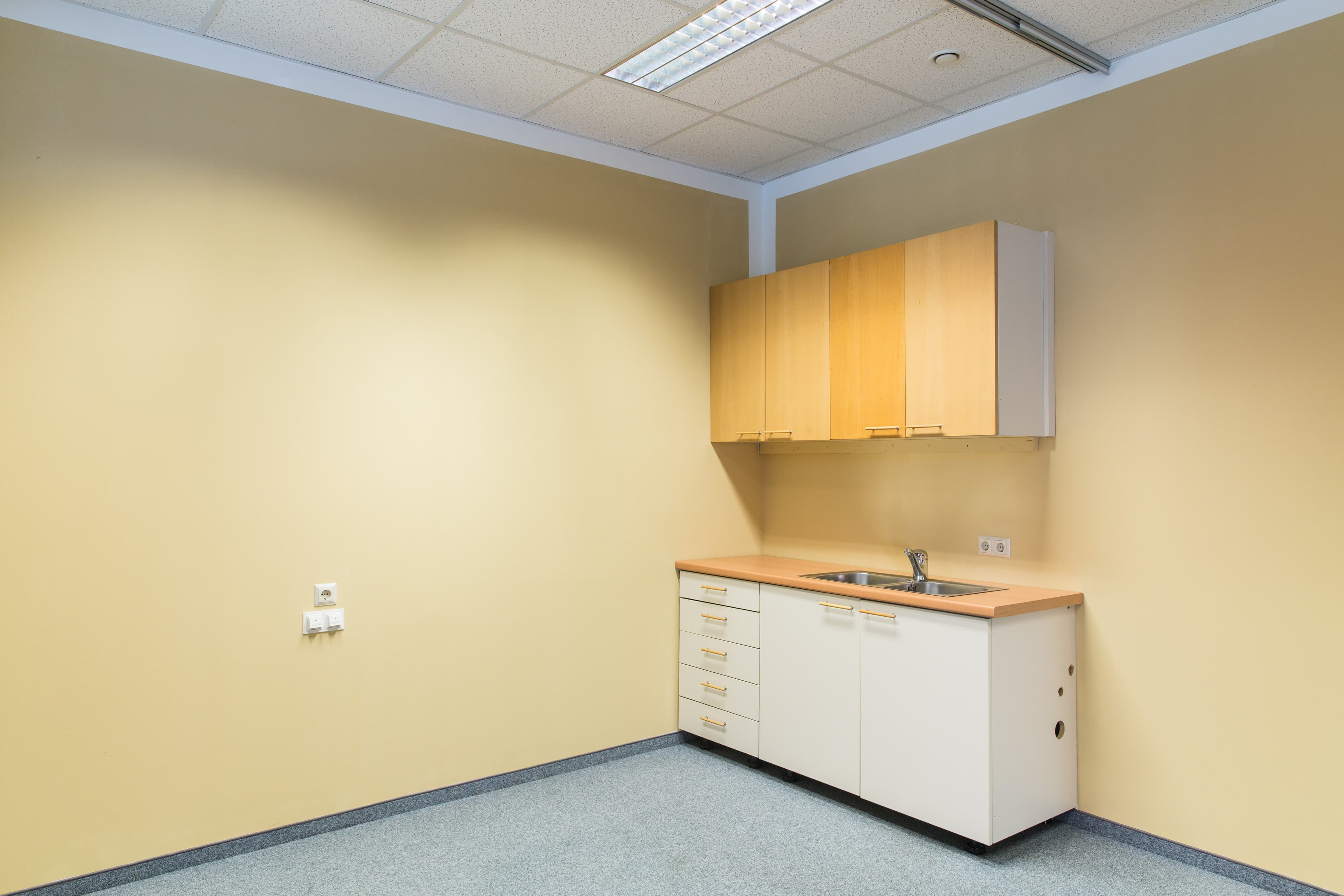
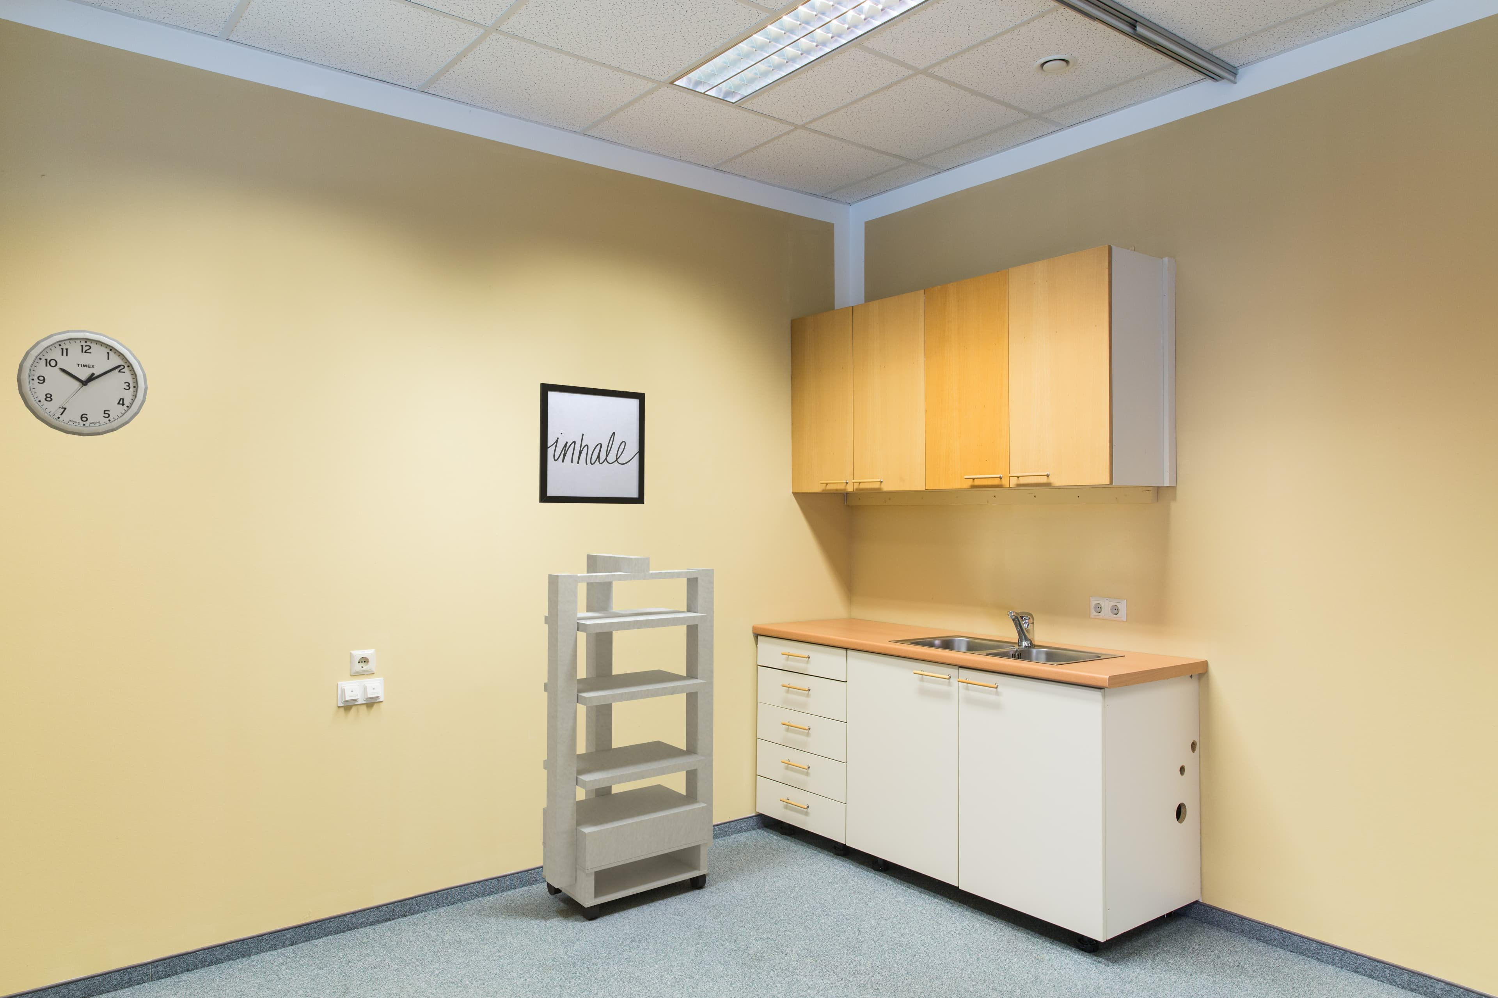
+ wall art [538,382,645,505]
+ storage cabinet [542,554,714,920]
+ wall clock [17,330,148,437]
